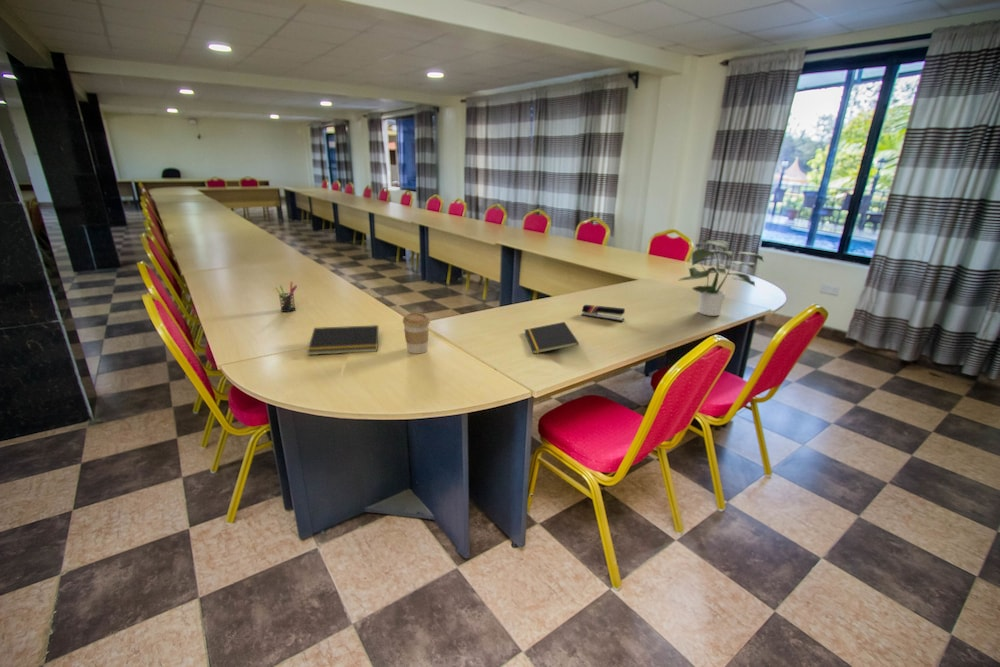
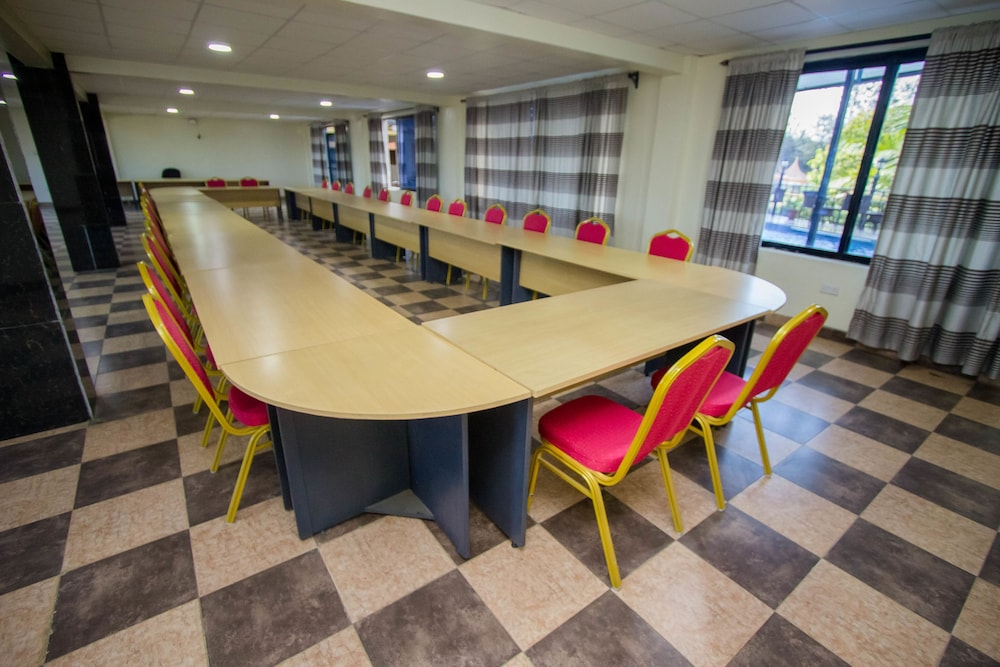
- pen holder [274,281,298,313]
- stapler [581,304,626,322]
- notepad [524,321,580,355]
- coffee cup [402,312,431,355]
- potted plant [676,237,765,317]
- notepad [306,324,379,356]
